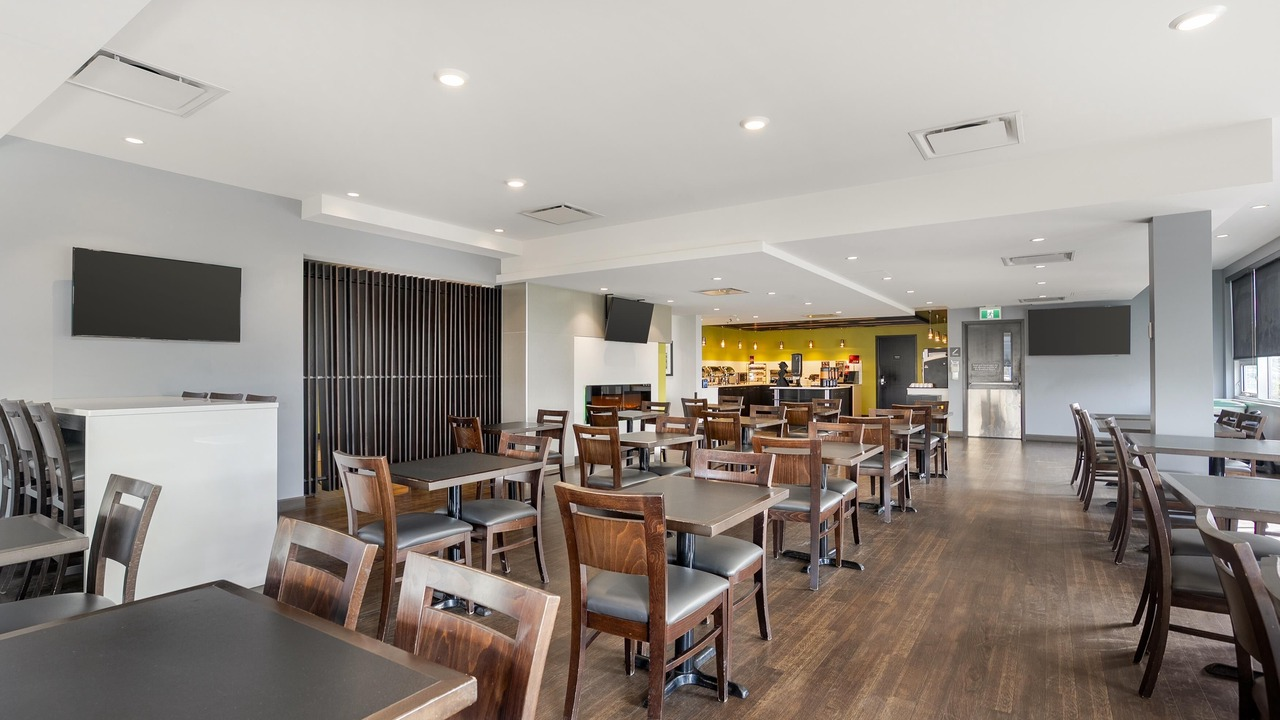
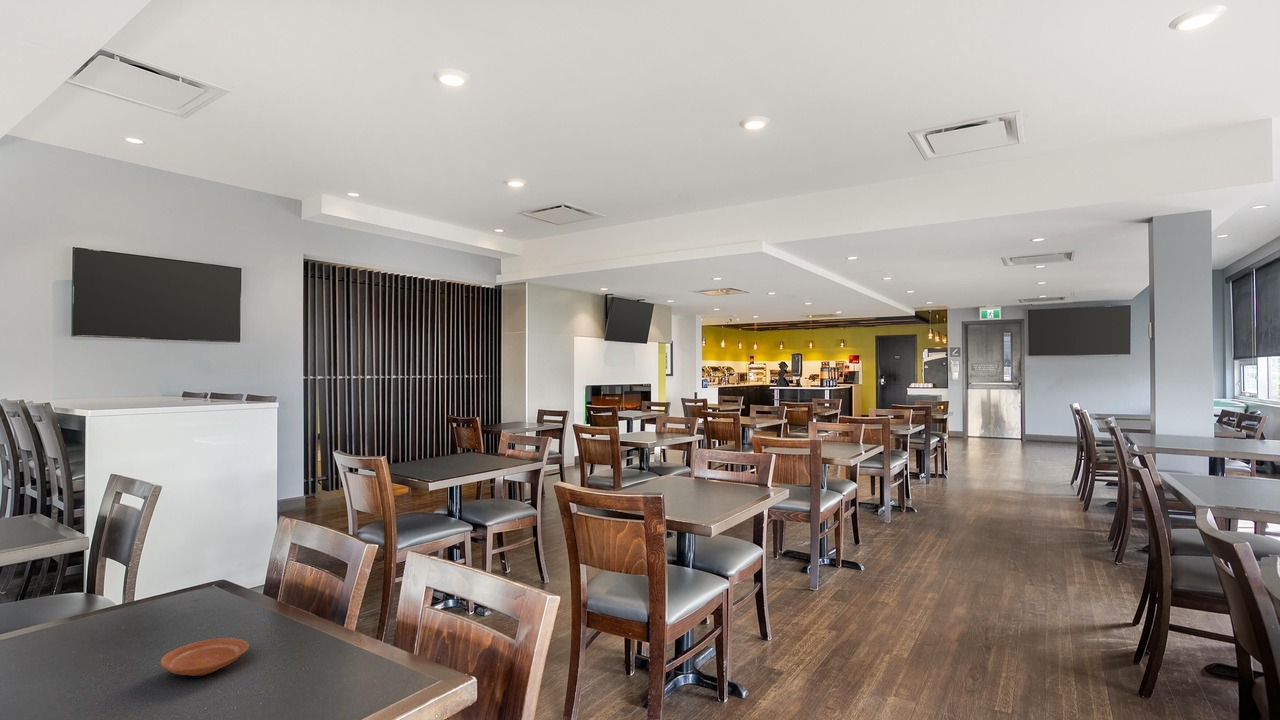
+ plate [159,637,250,677]
